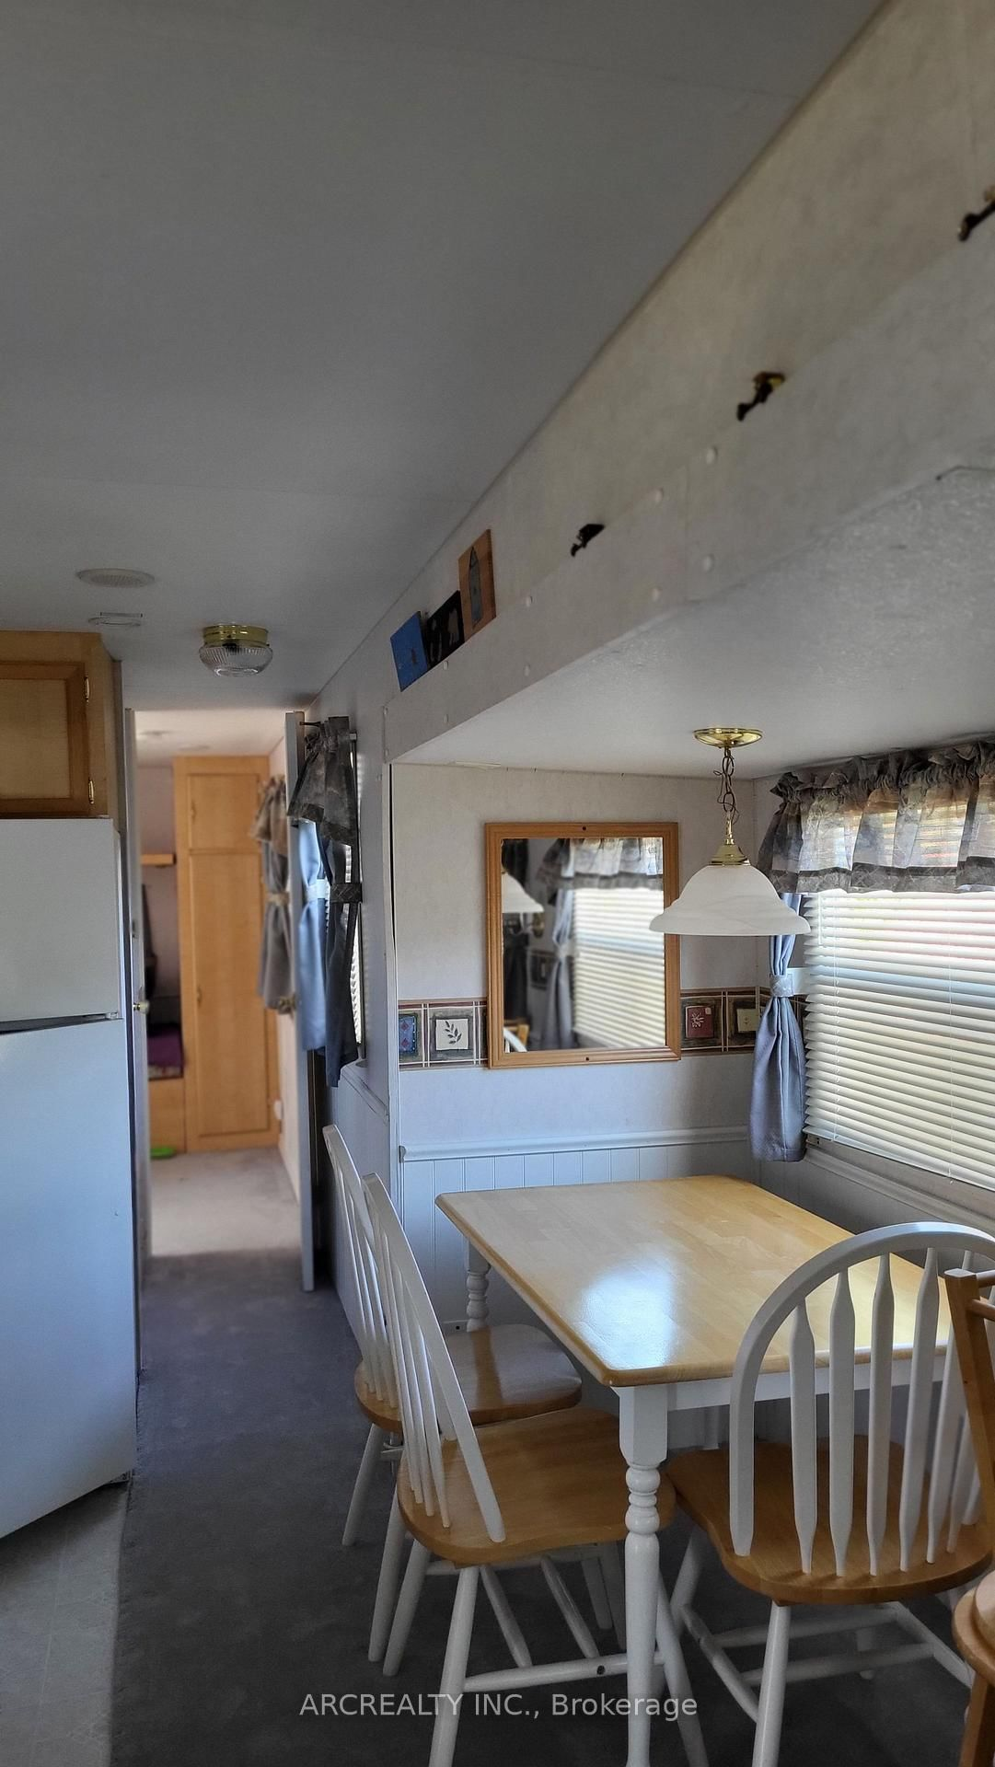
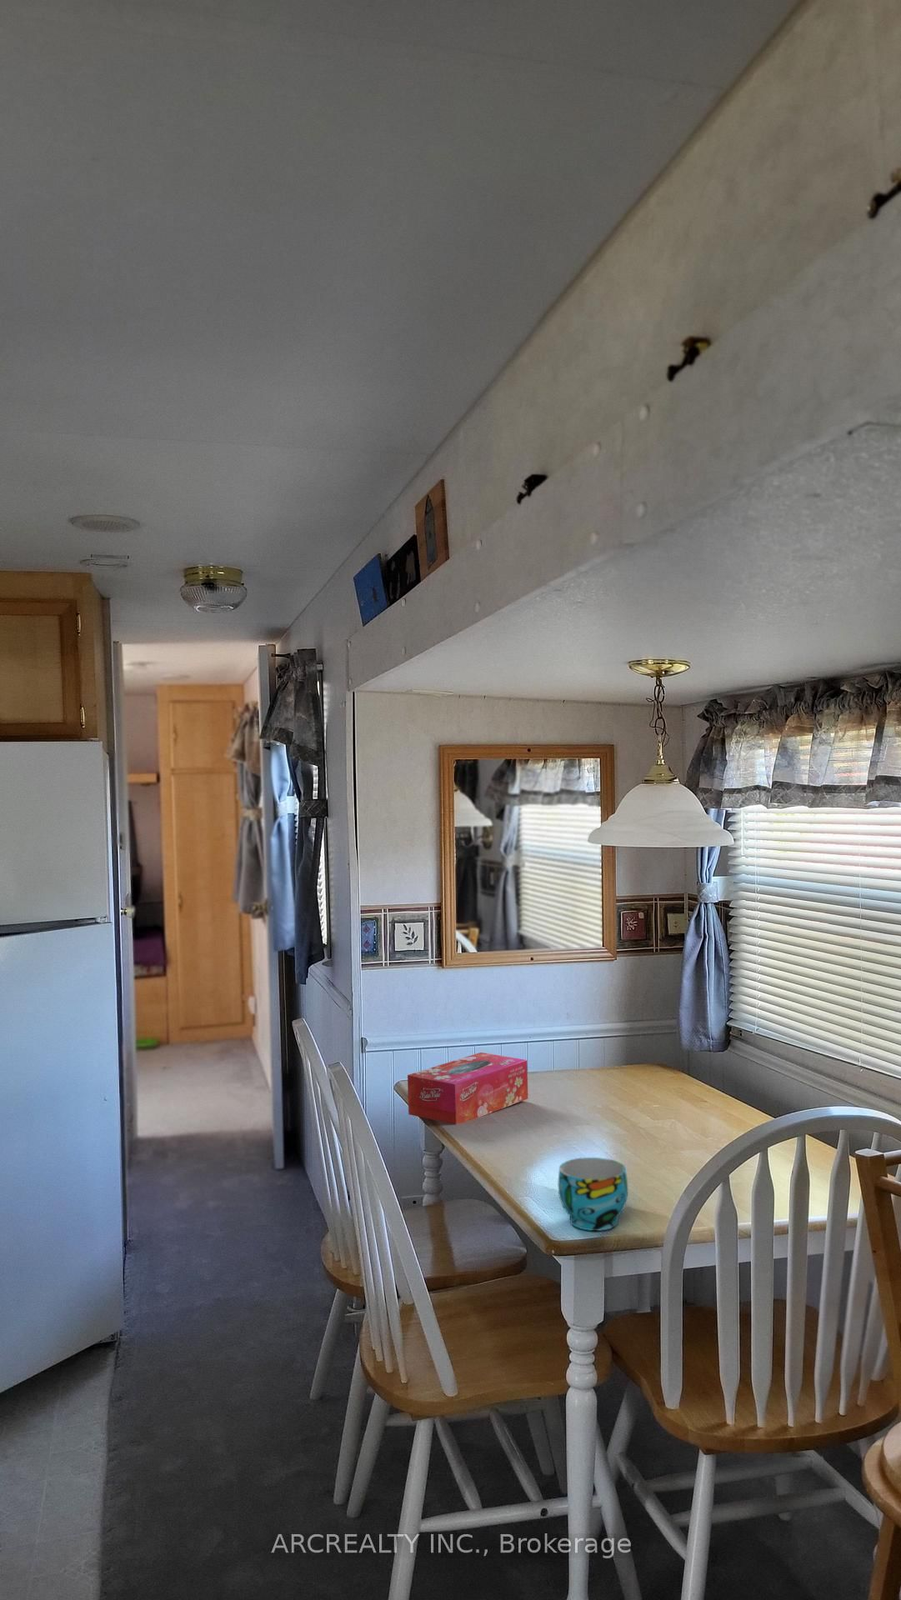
+ tissue box [407,1052,529,1125]
+ cup [557,1157,629,1232]
